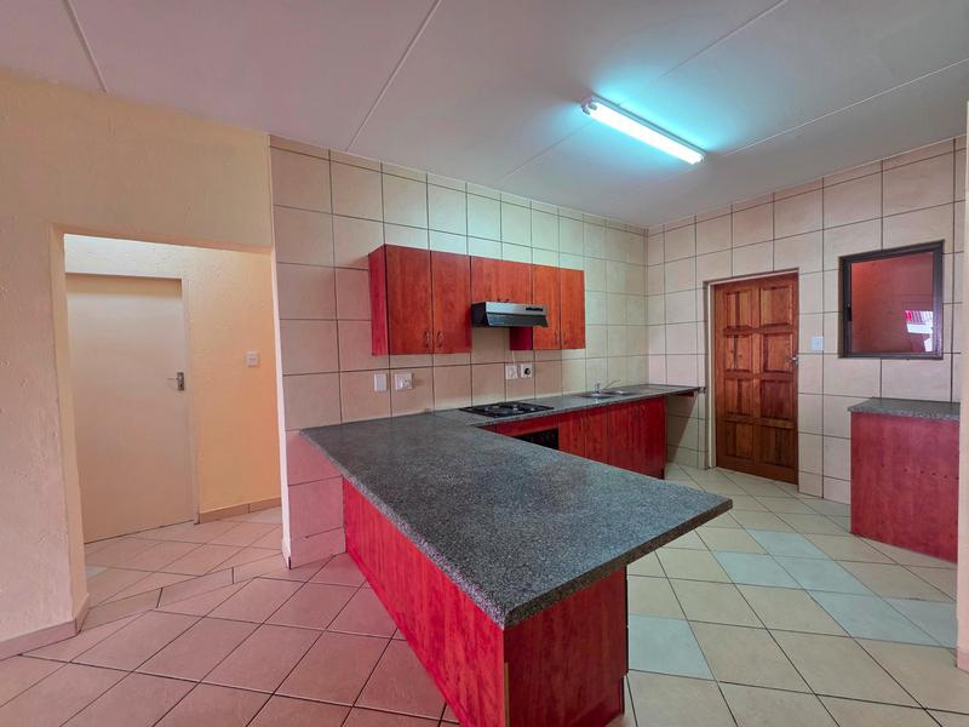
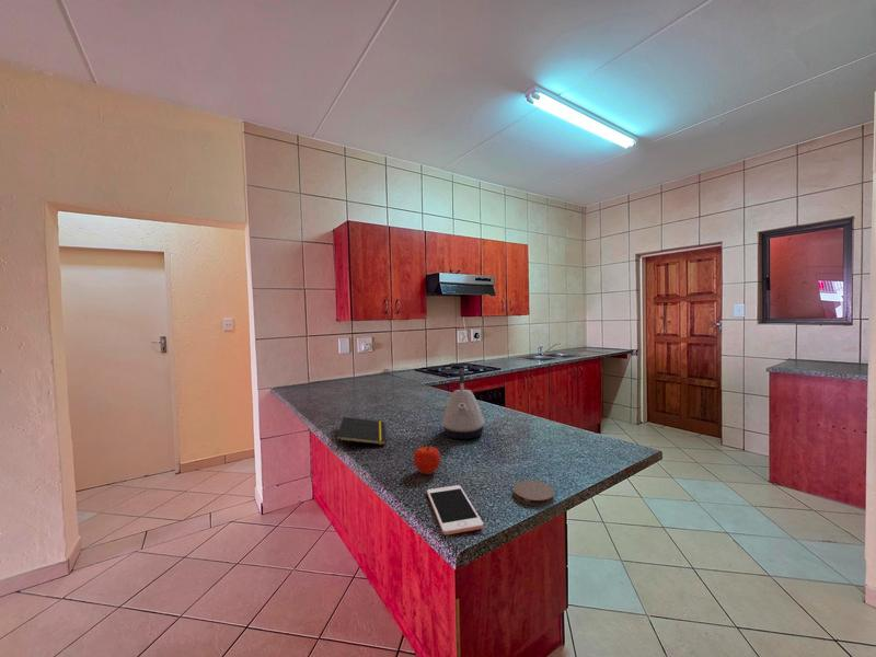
+ kettle [441,367,485,440]
+ notepad [335,416,387,451]
+ cell phone [426,484,485,535]
+ fruit [413,443,441,475]
+ coaster [512,480,556,507]
